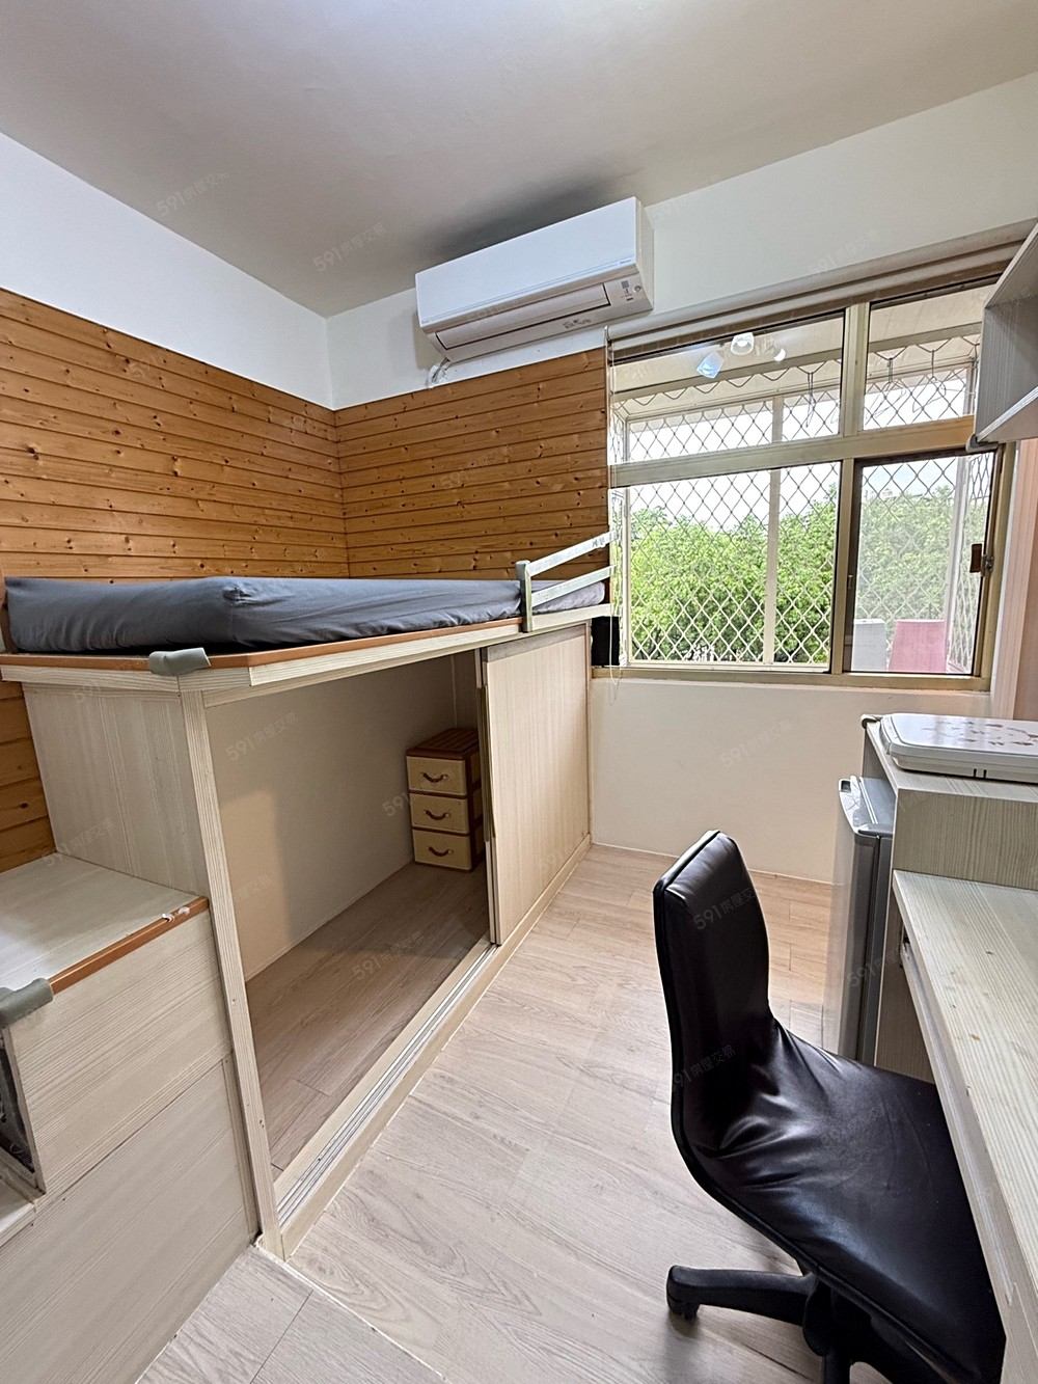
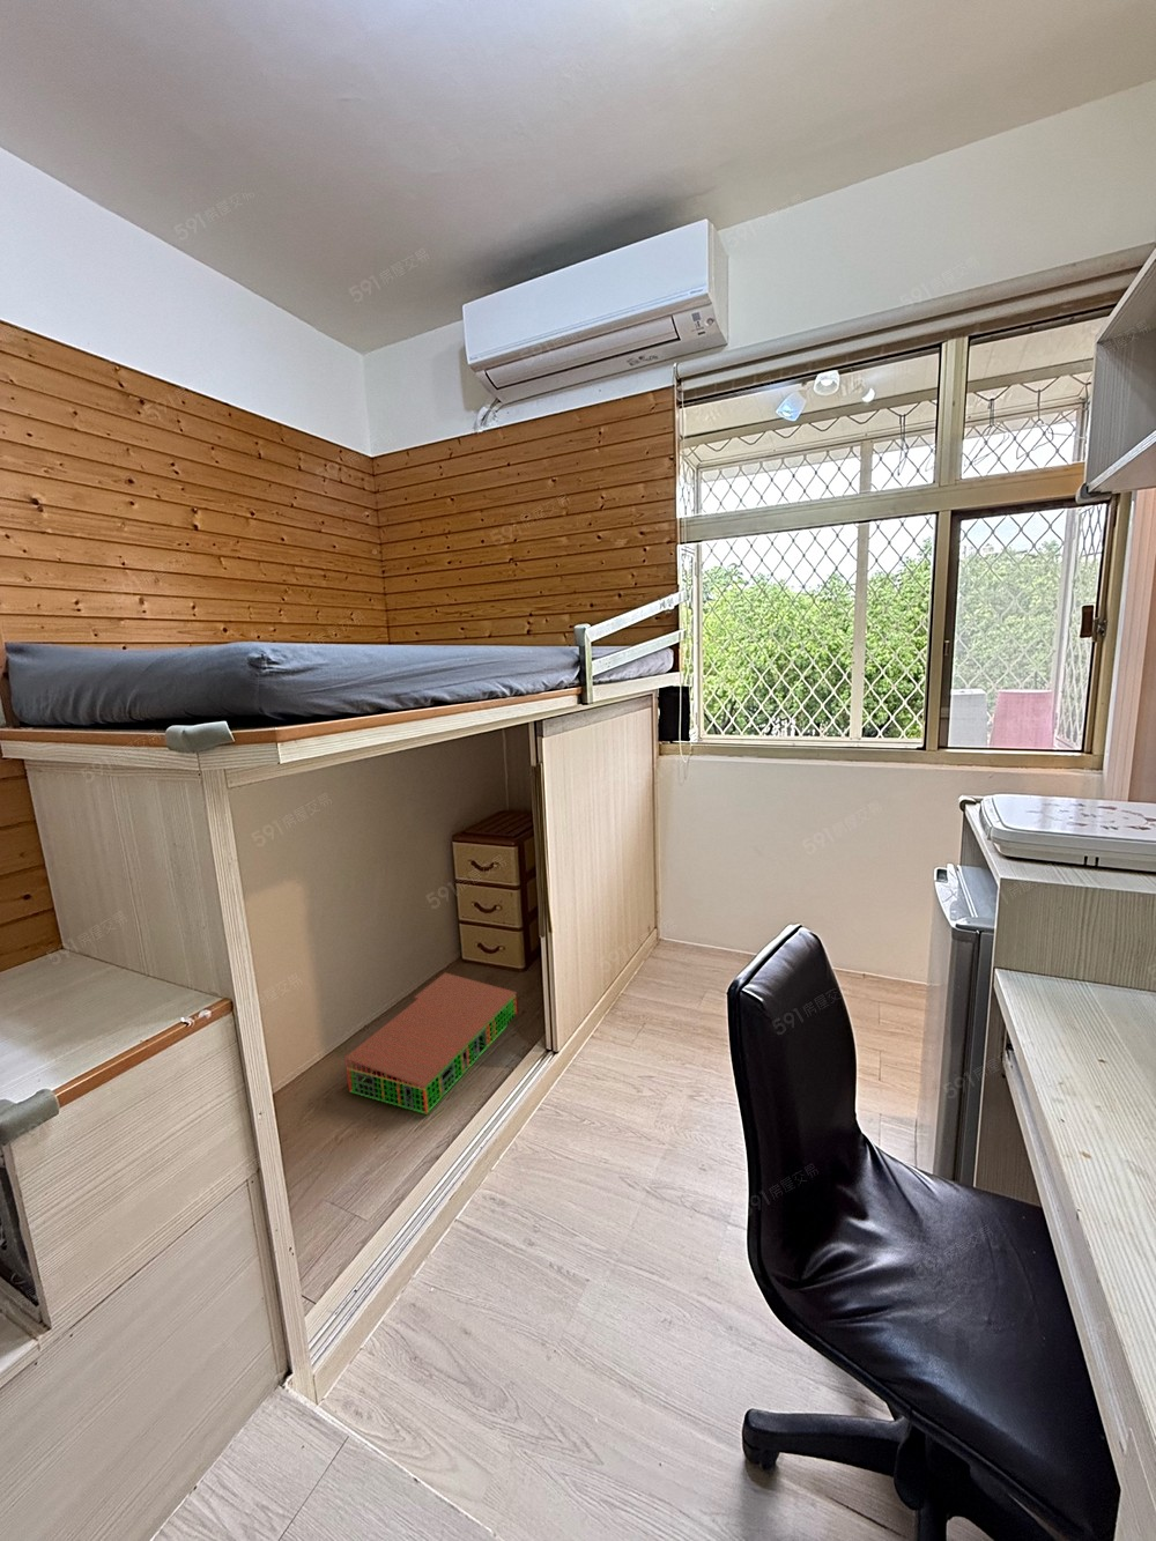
+ storage bin [344,973,517,1115]
